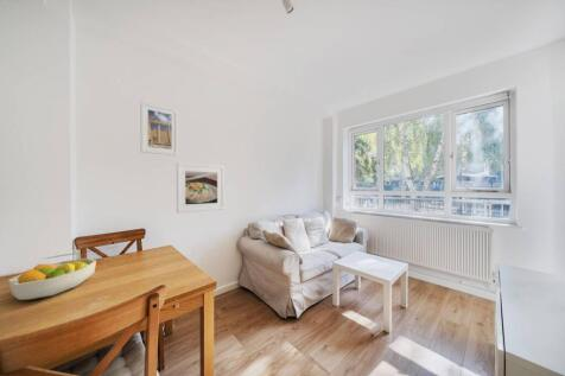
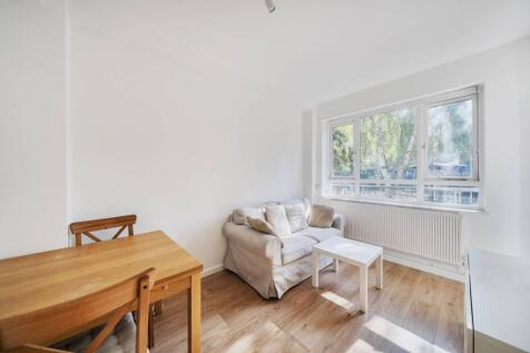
- fruit bowl [7,257,97,300]
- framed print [139,101,179,157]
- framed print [176,161,226,214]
